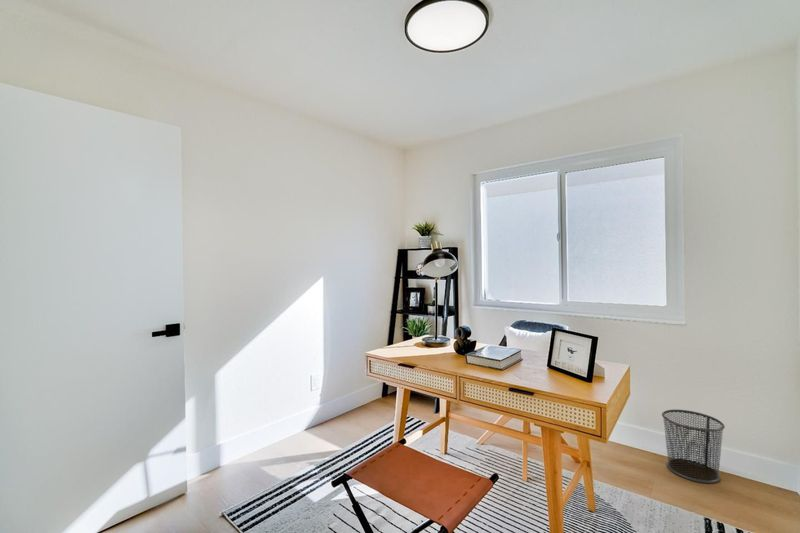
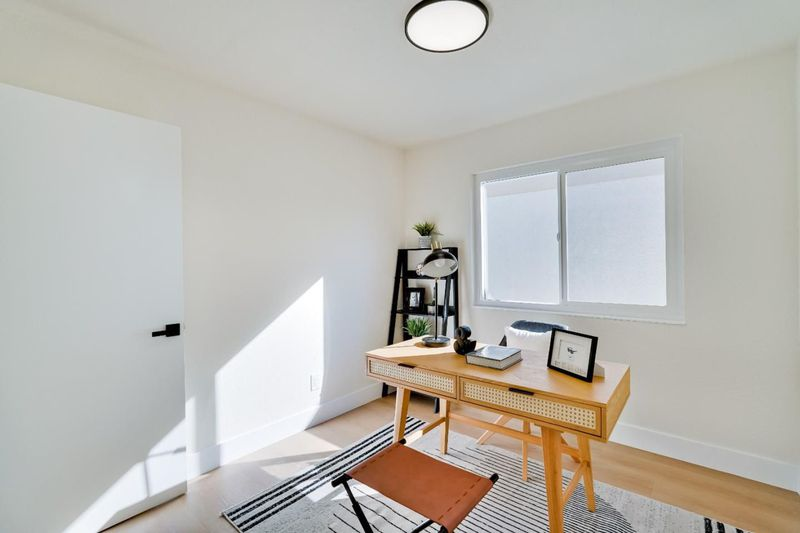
- waste bin [661,409,726,484]
